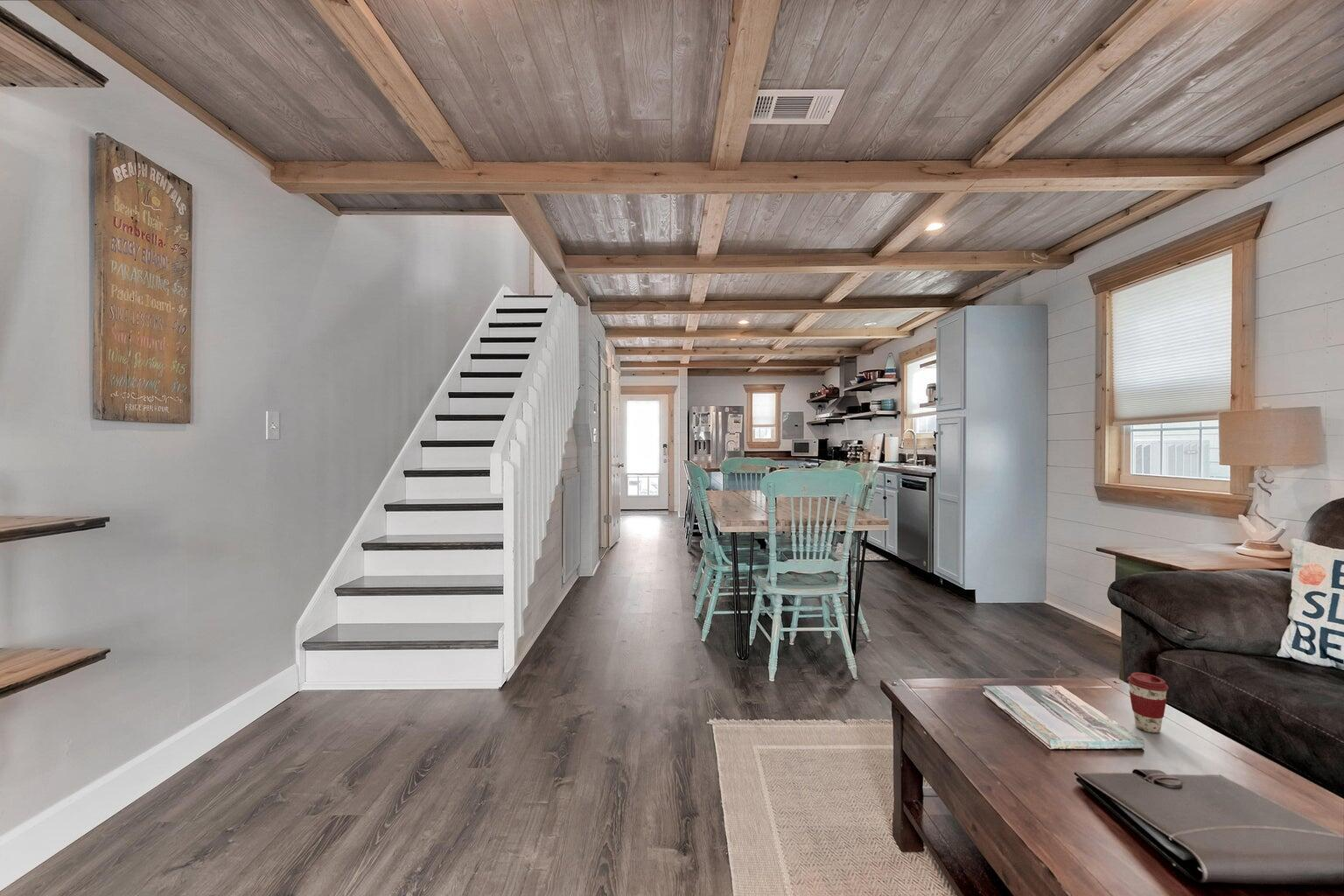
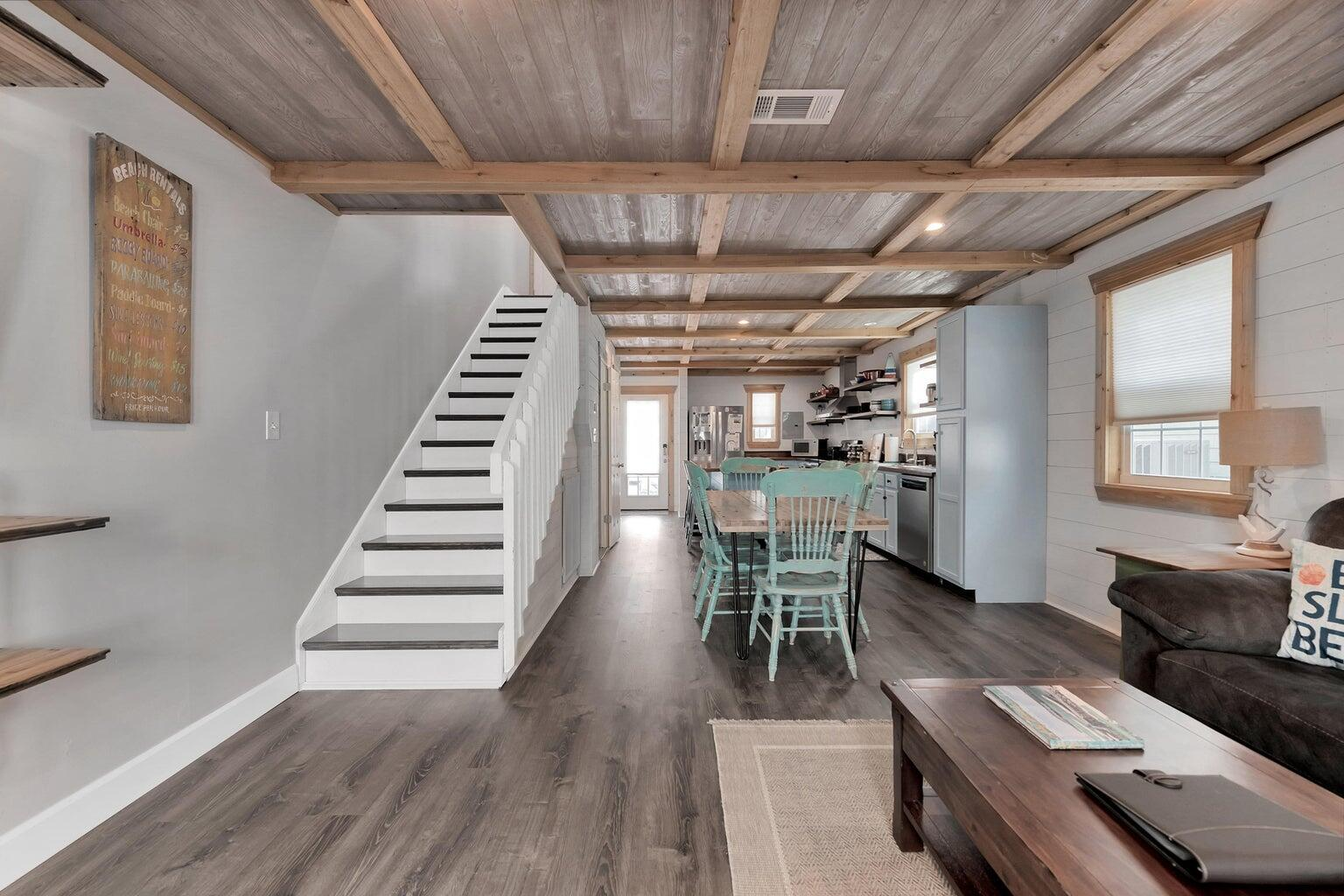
- coffee cup [1126,672,1169,733]
